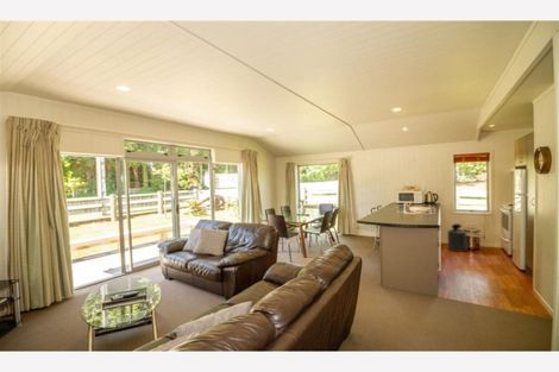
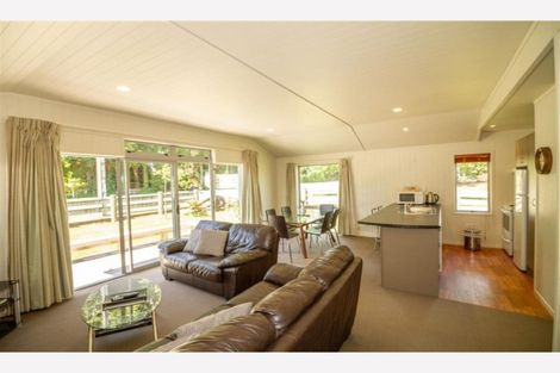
- trash can [446,222,467,252]
